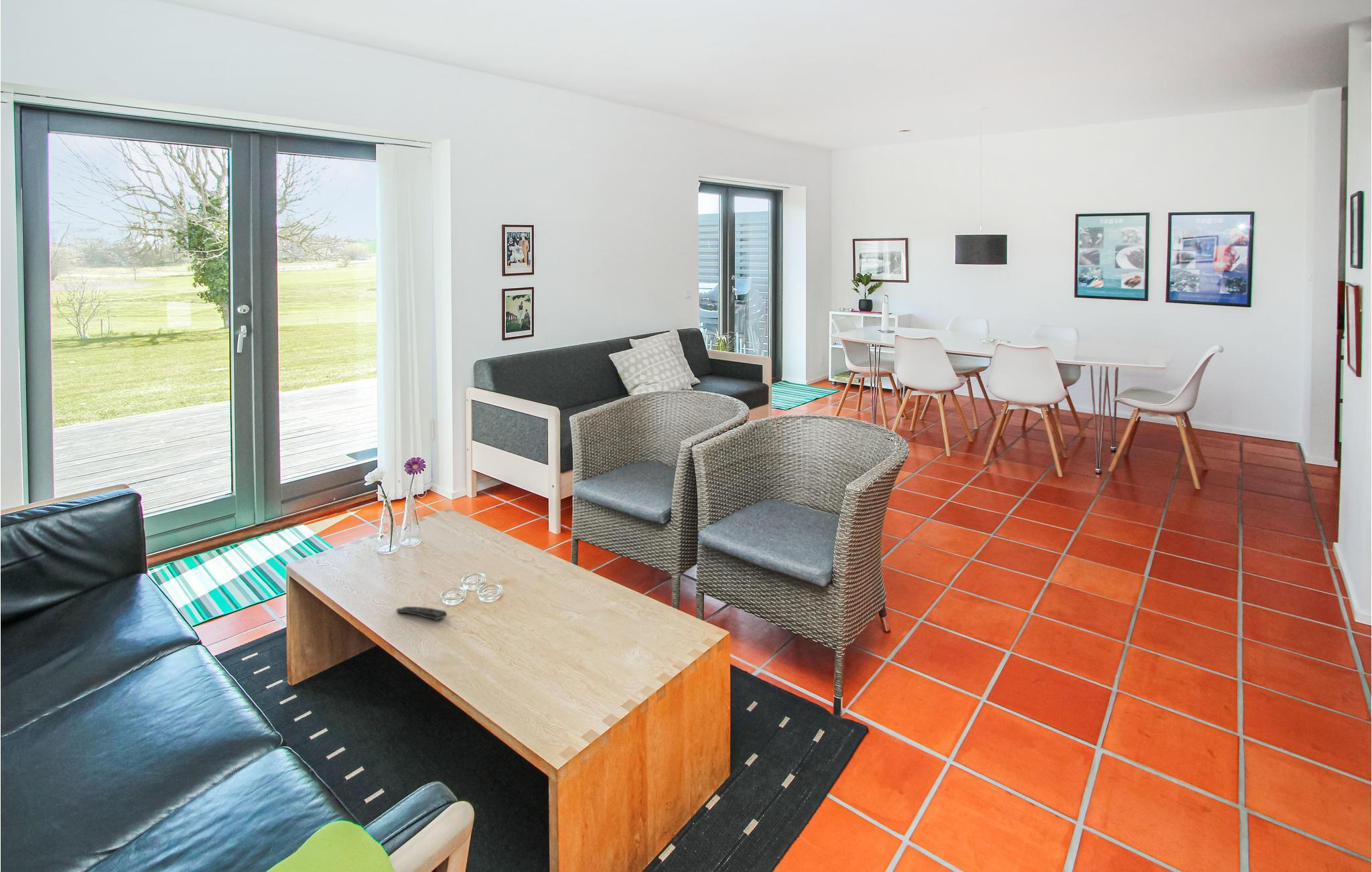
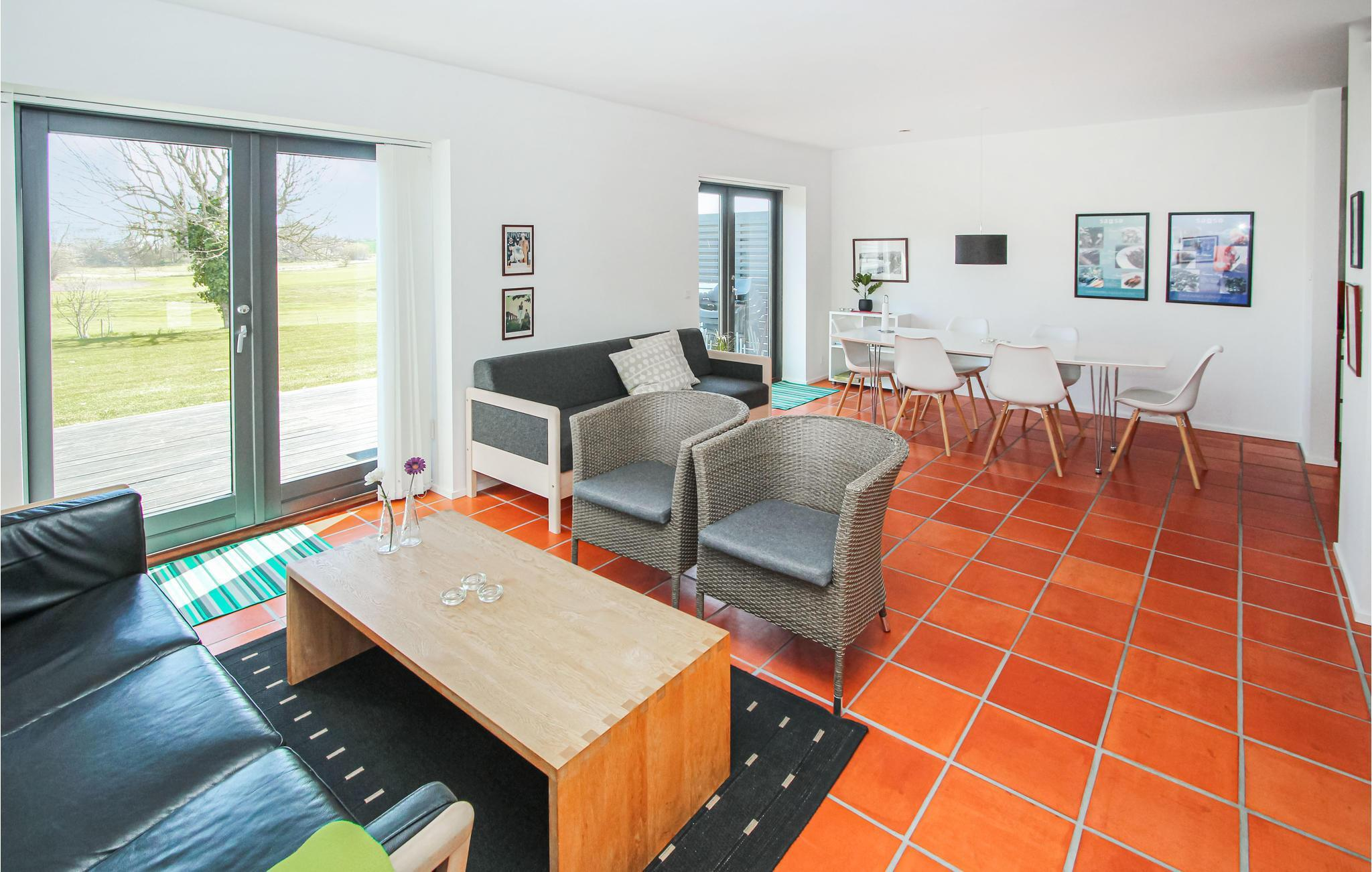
- remote control [396,606,448,621]
